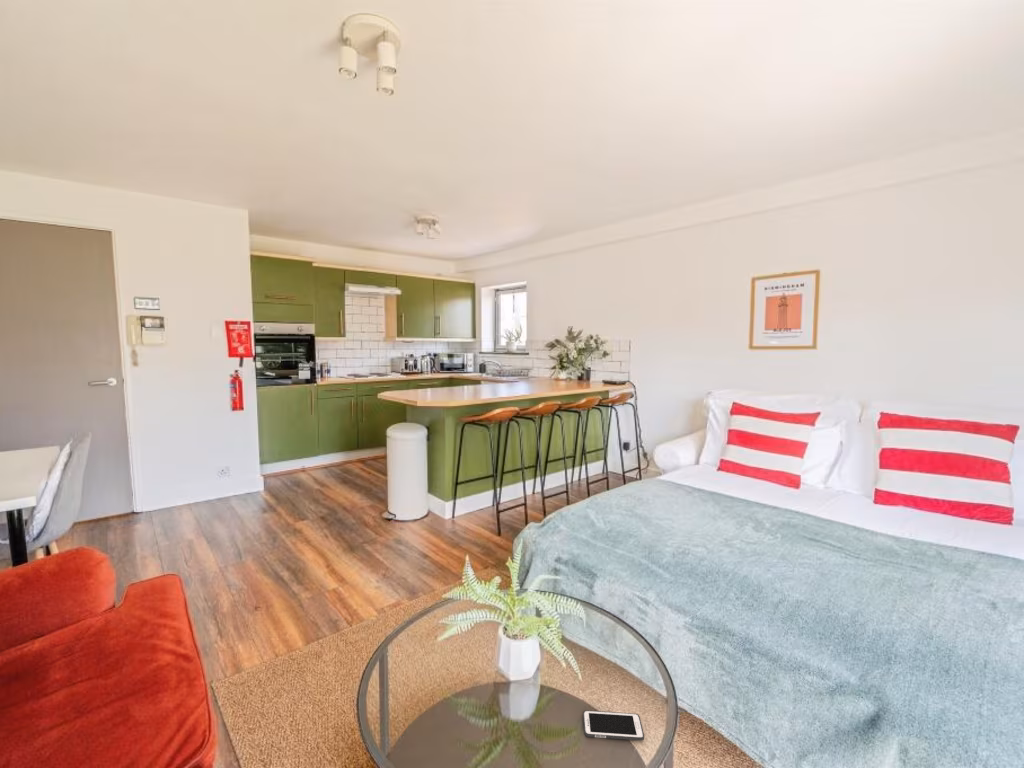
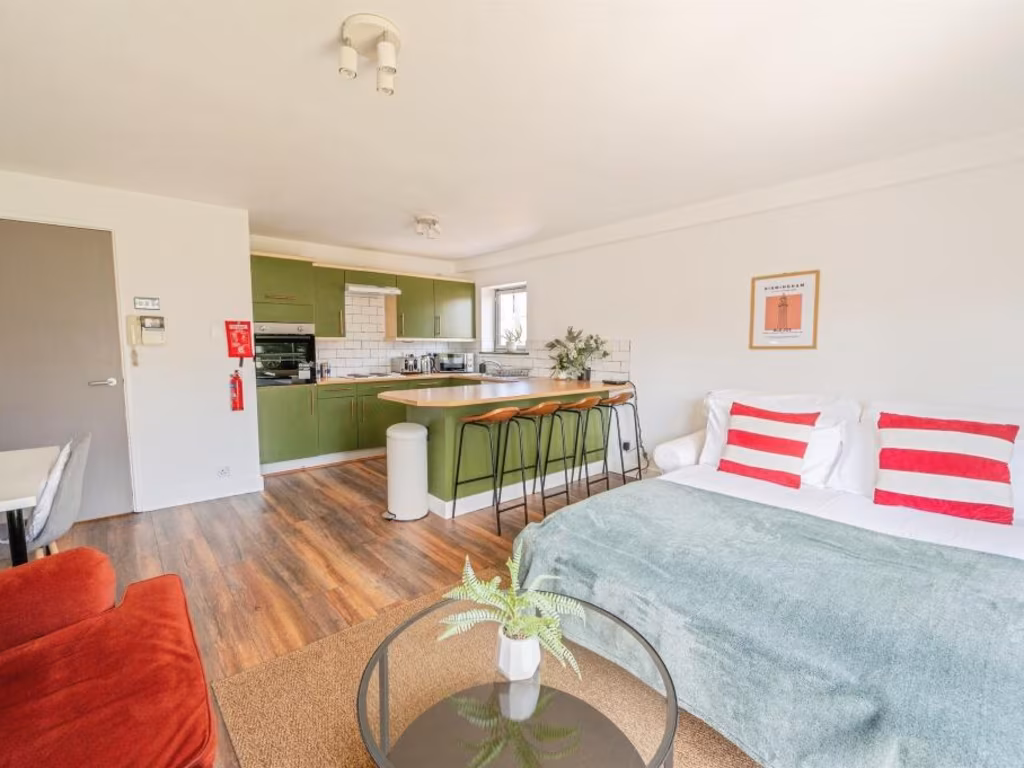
- cell phone [582,710,645,741]
